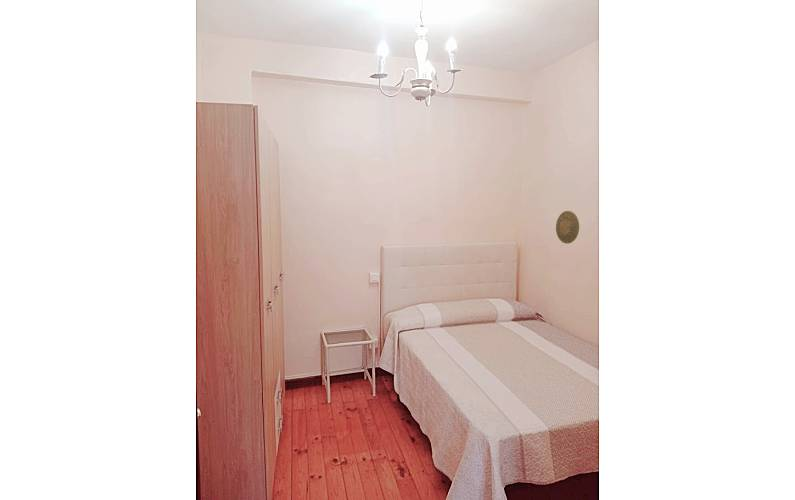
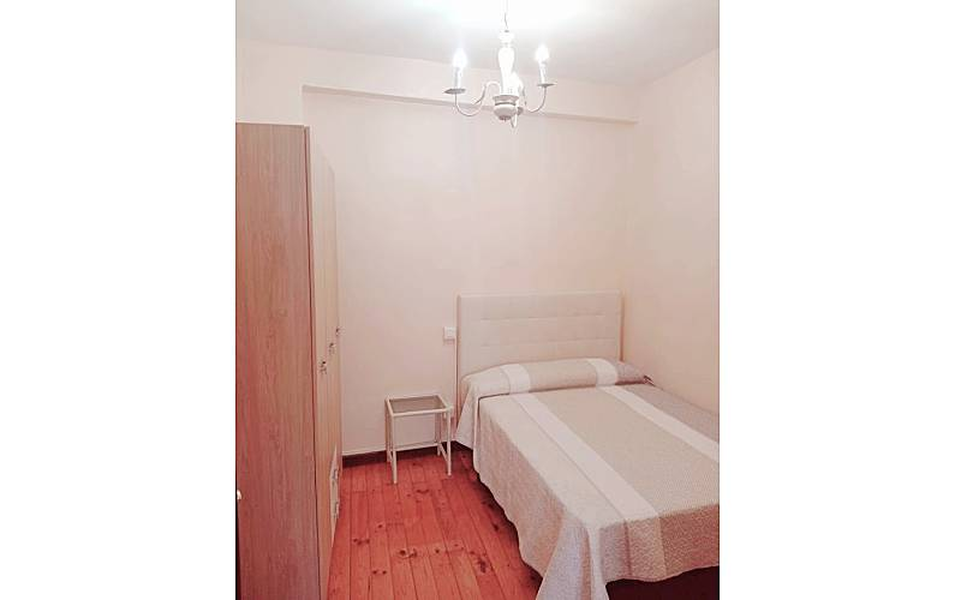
- decorative plate [555,210,580,245]
